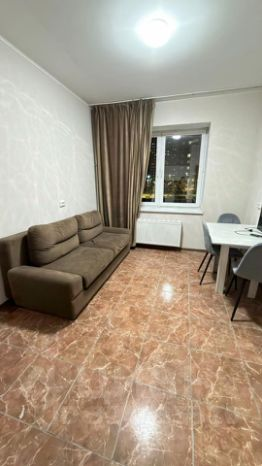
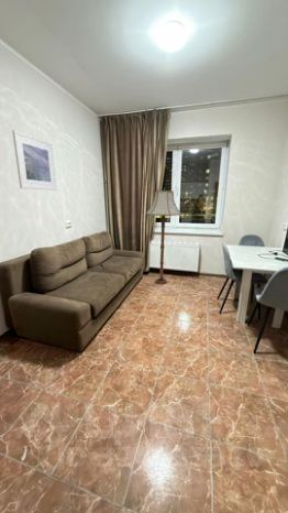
+ floor lamp [145,187,182,285]
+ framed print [11,129,58,192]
